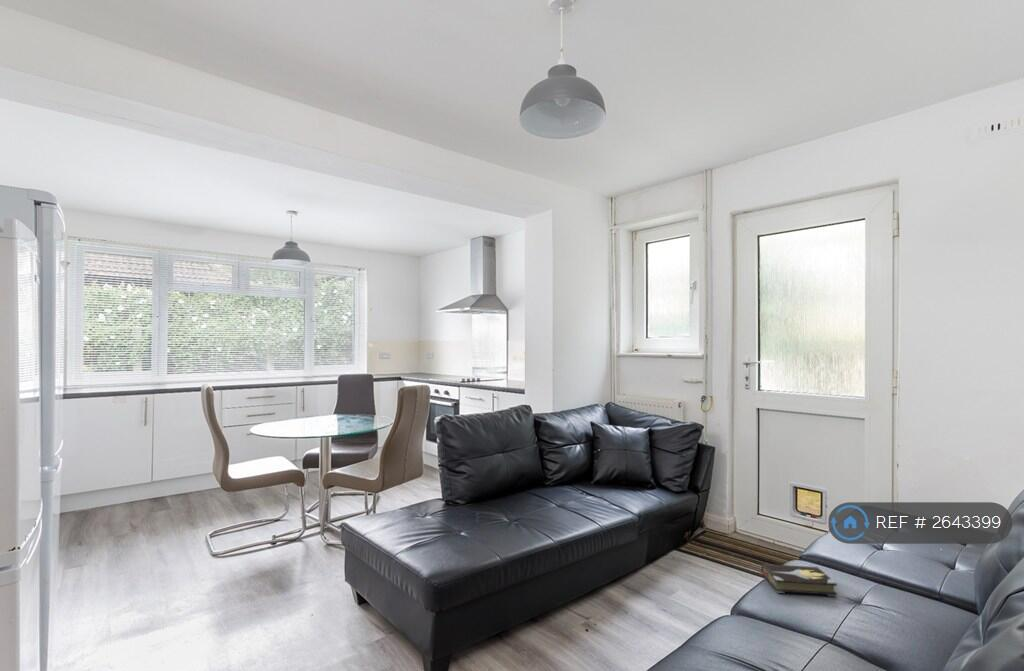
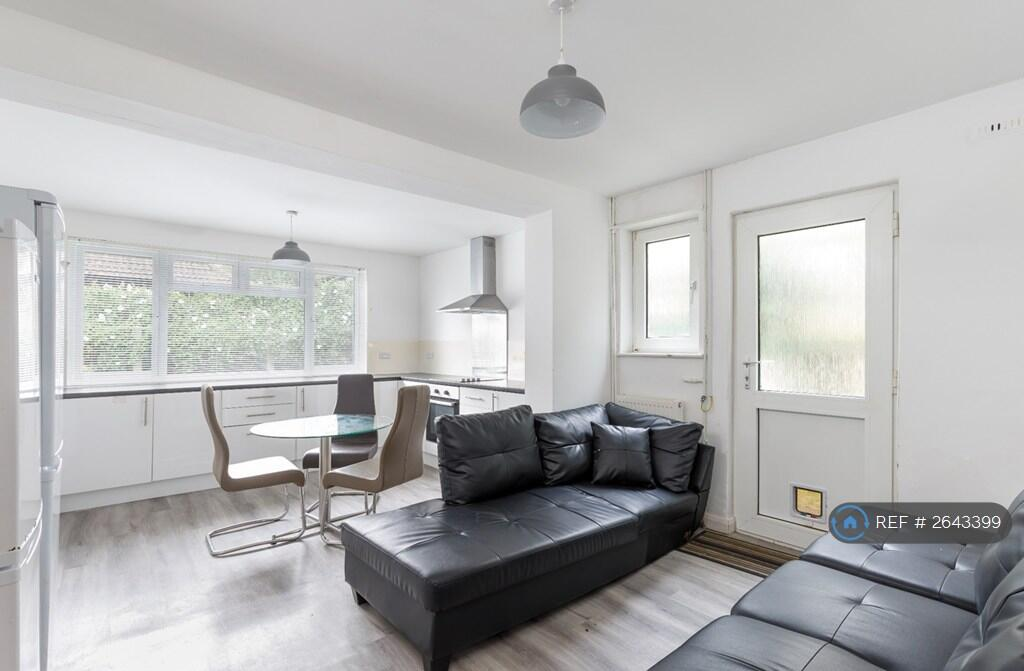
- hardback book [759,563,838,597]
